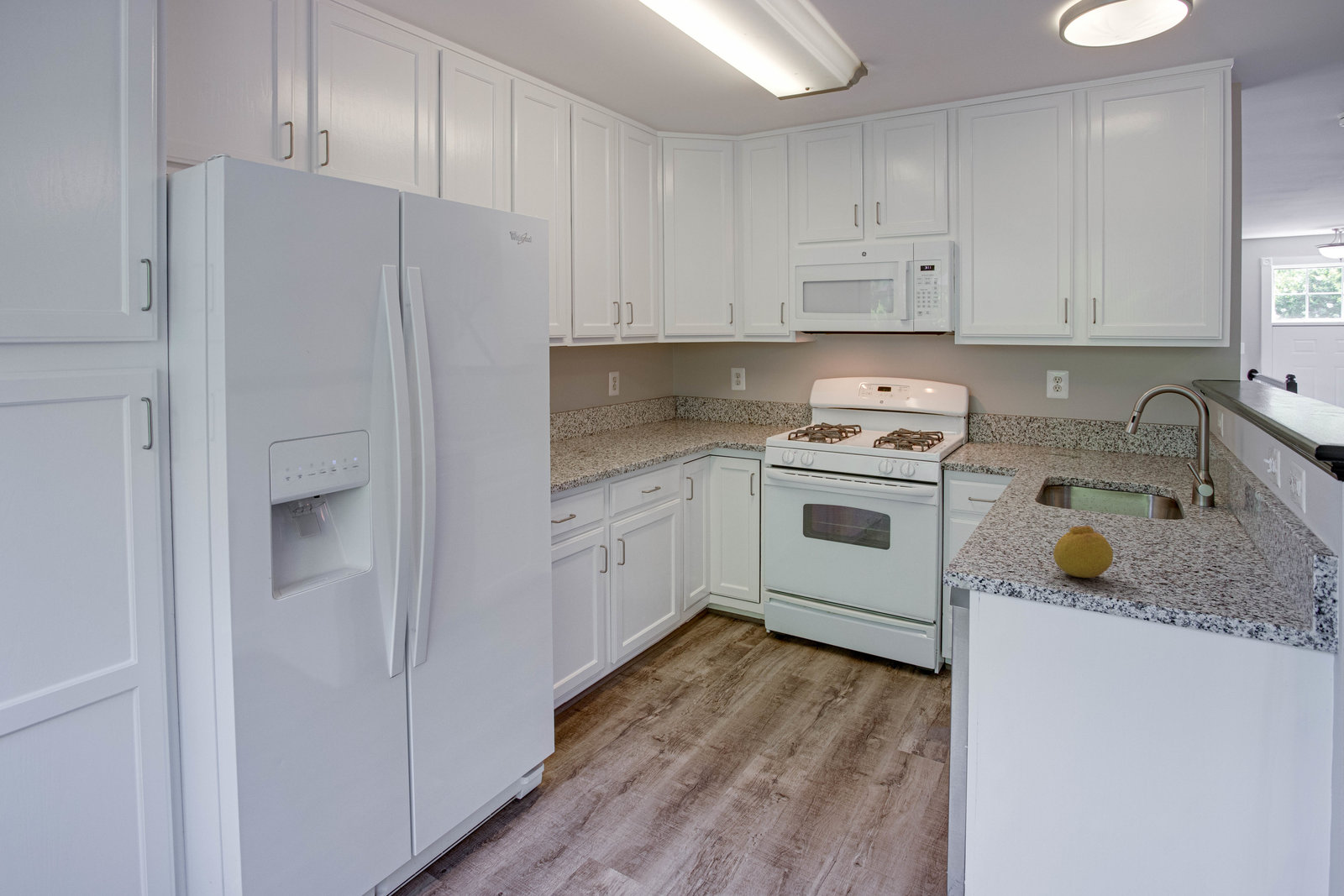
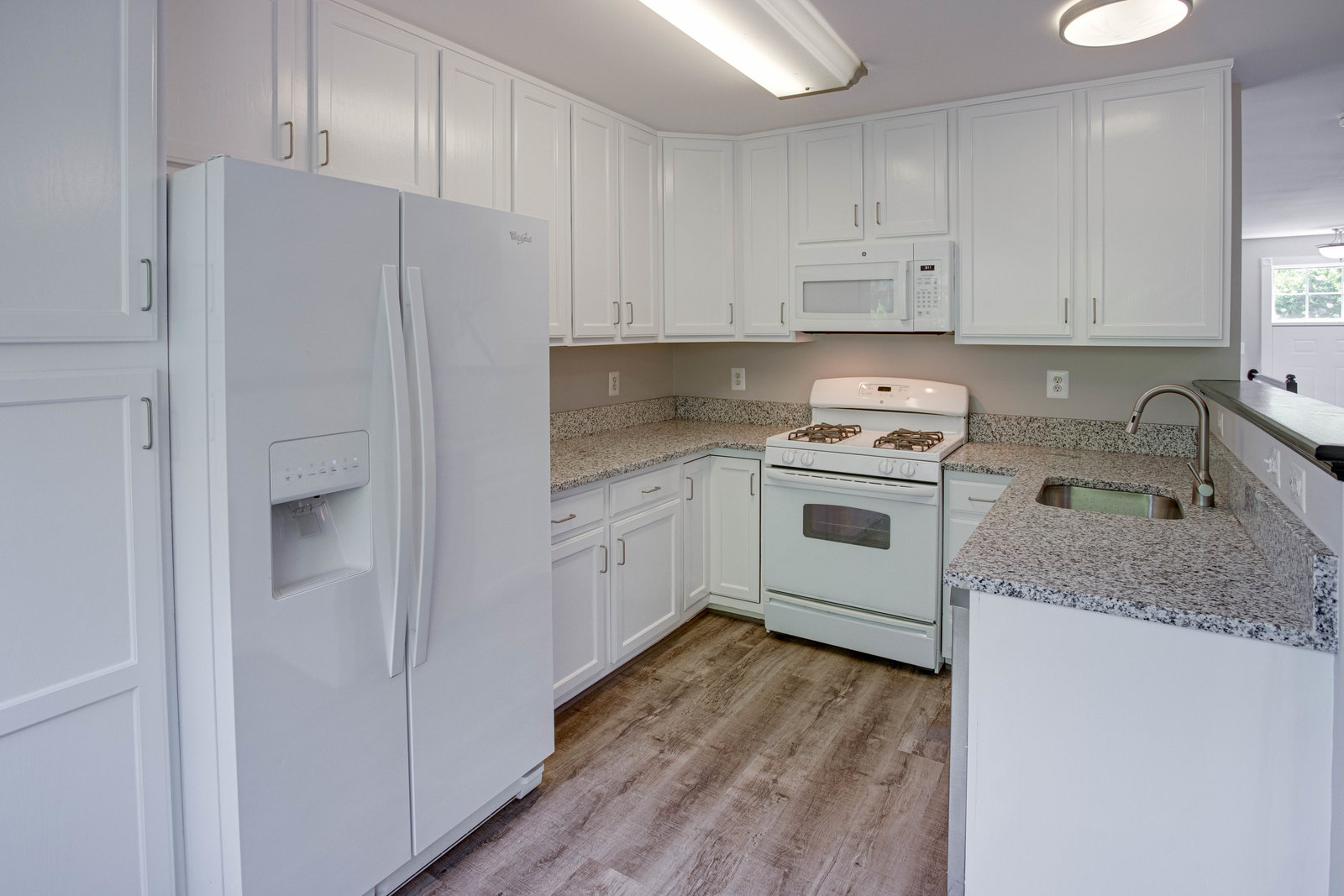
- fruit [1053,525,1114,579]
